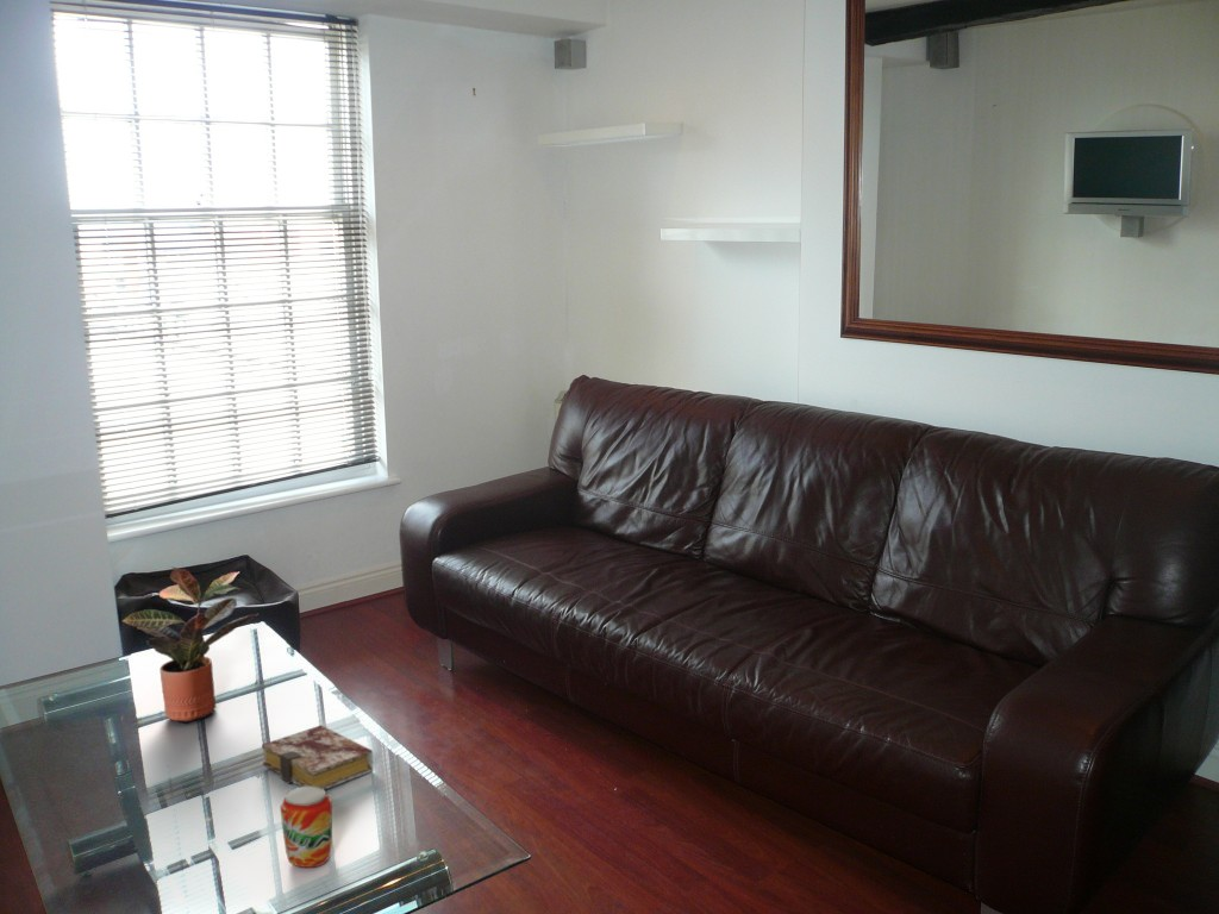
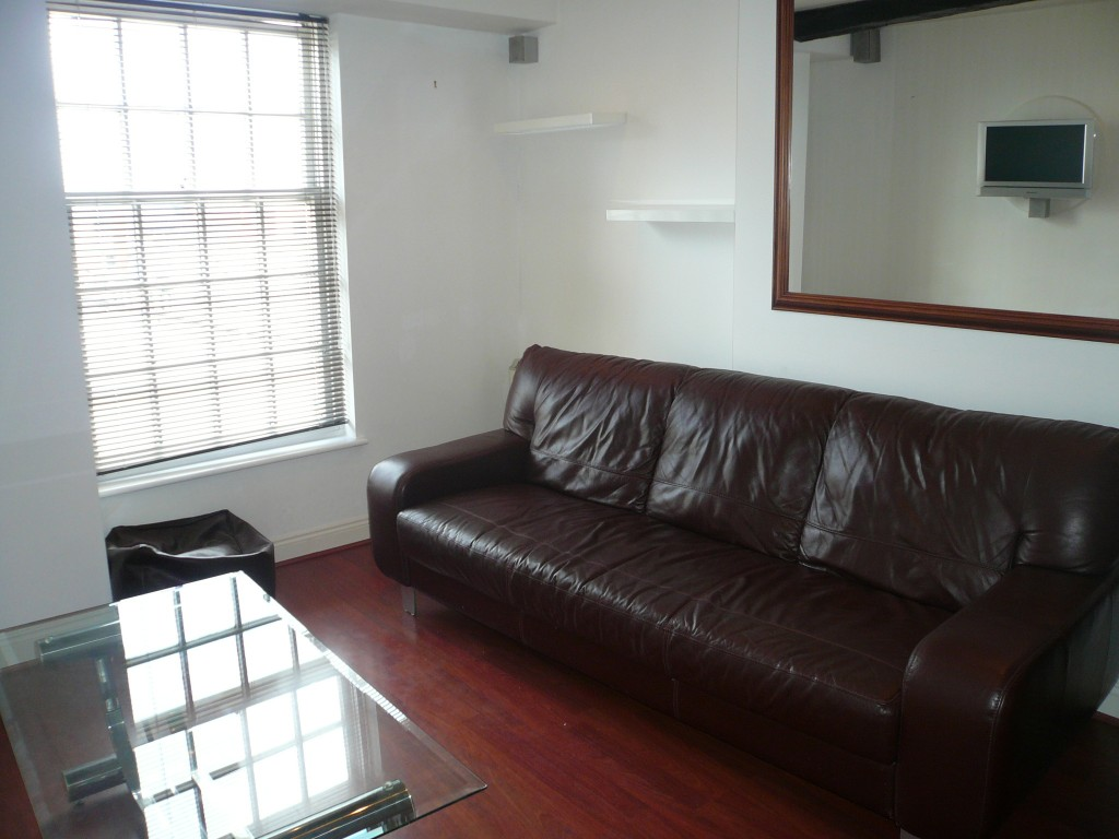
- potted plant [121,566,262,724]
- book [261,724,374,790]
- beverage can [279,785,333,869]
